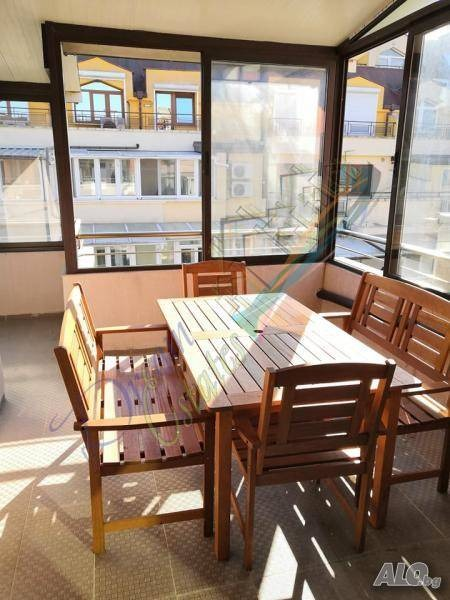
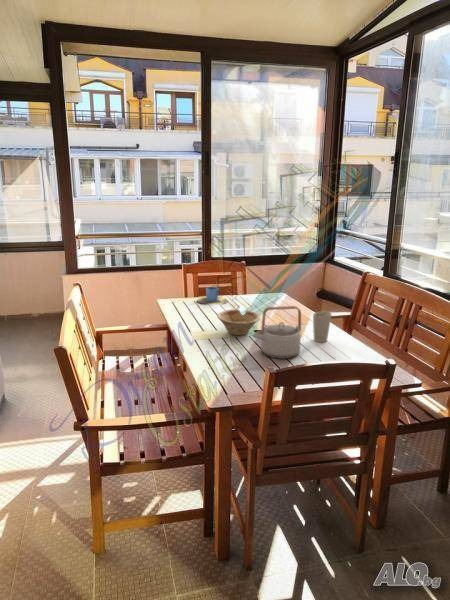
+ dish [216,308,261,336]
+ cup [196,286,229,305]
+ teapot [252,305,302,360]
+ cup [312,311,333,343]
